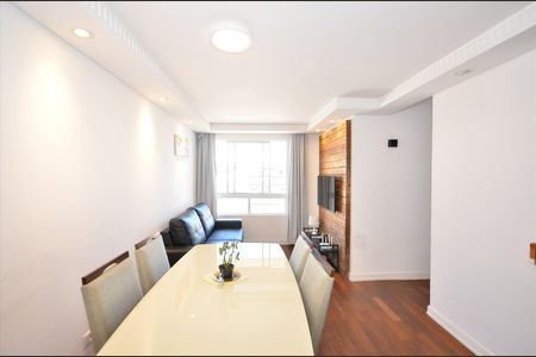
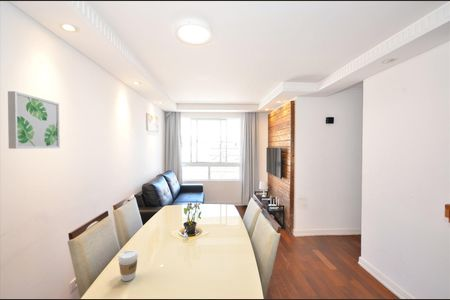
+ coffee cup [117,249,139,282]
+ wall art [7,90,61,150]
